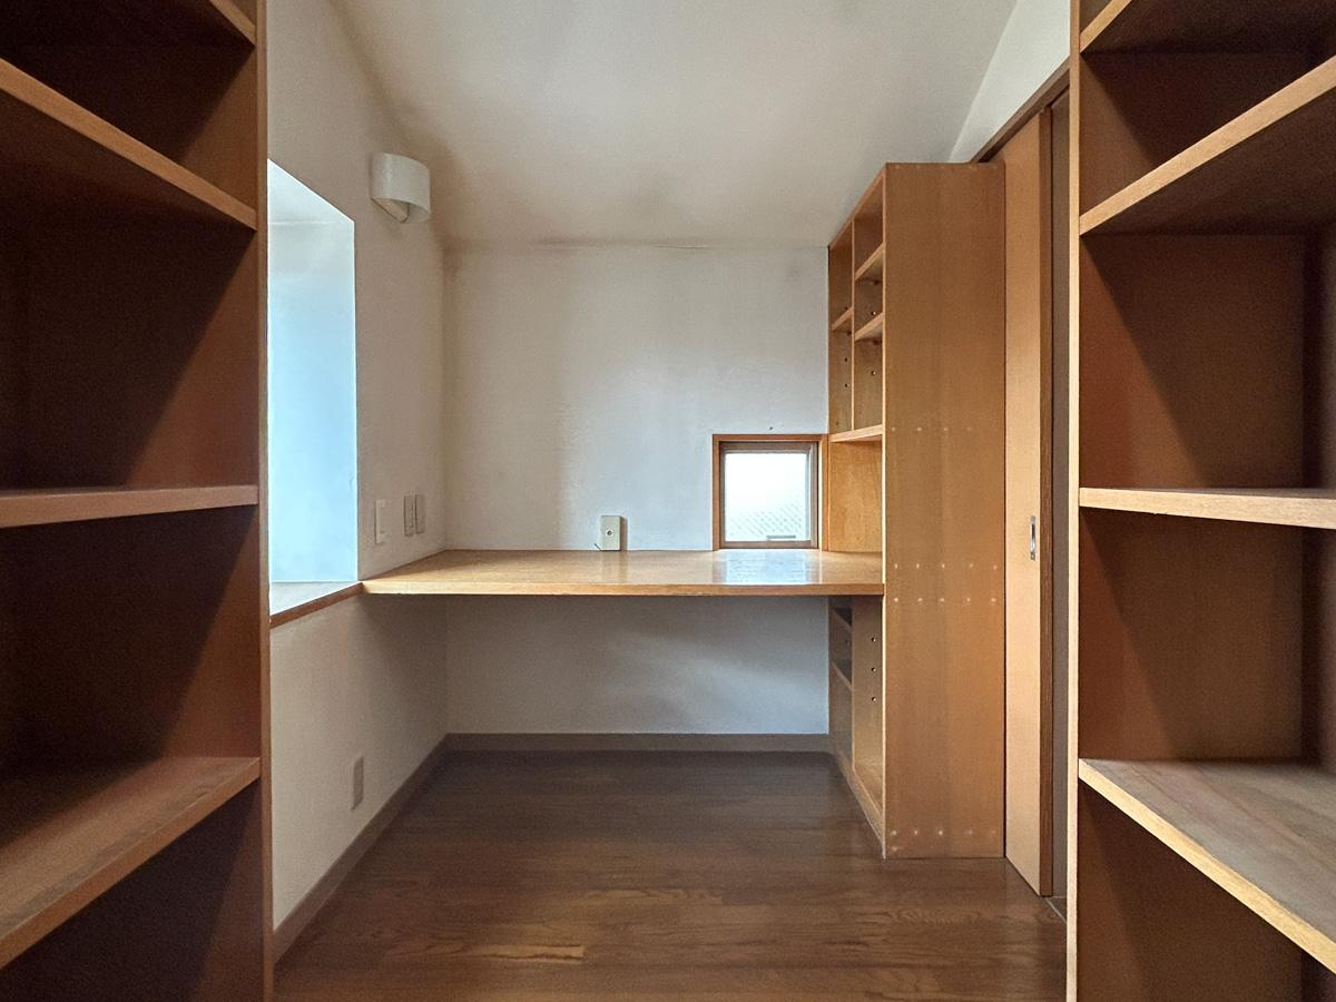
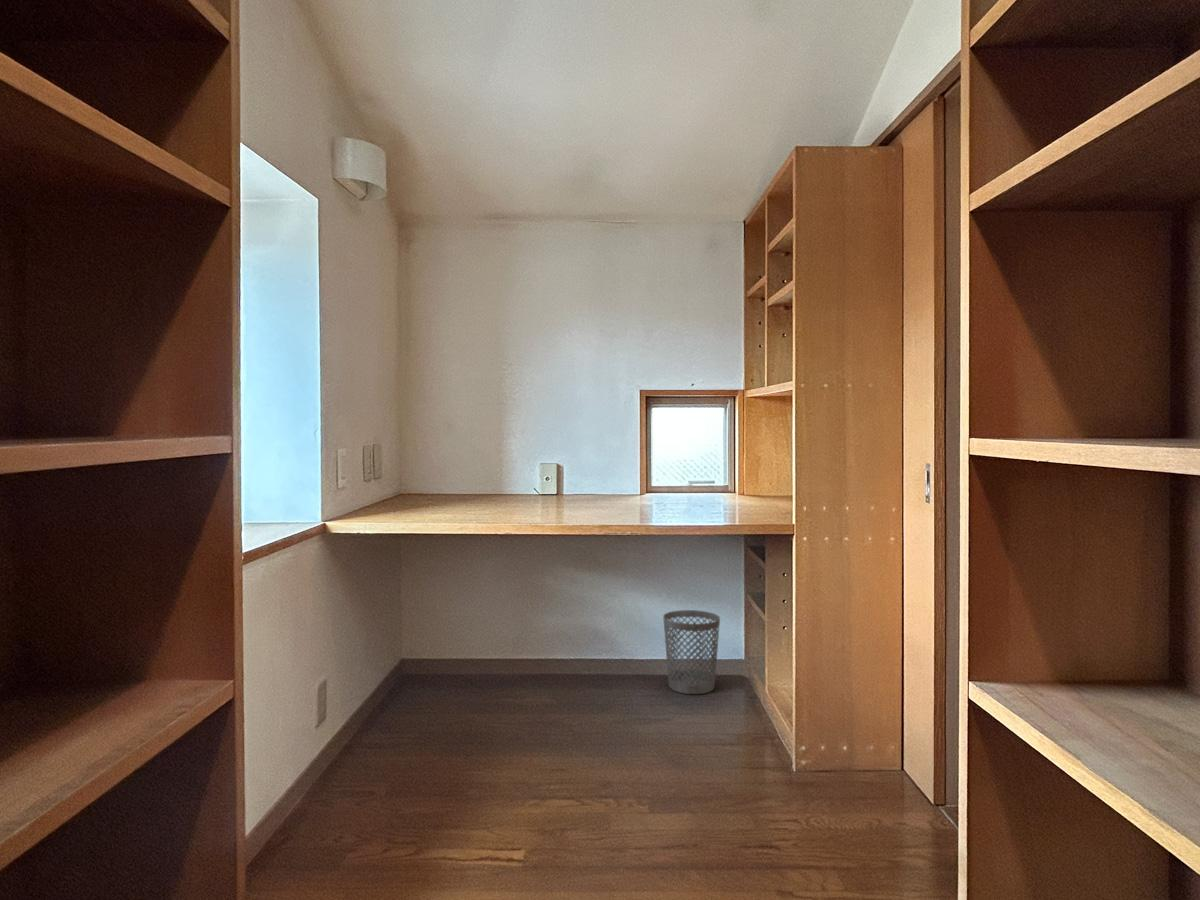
+ wastebasket [662,609,721,695]
